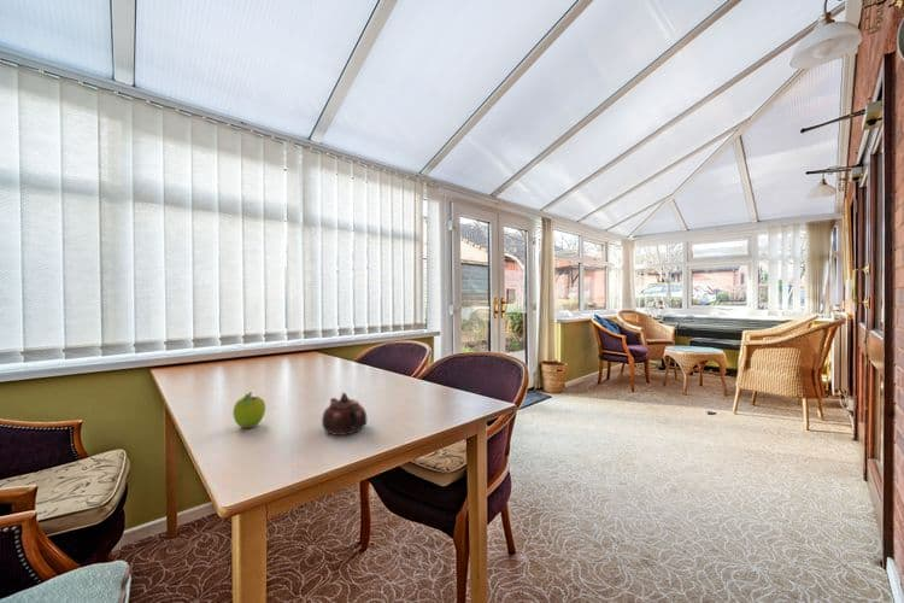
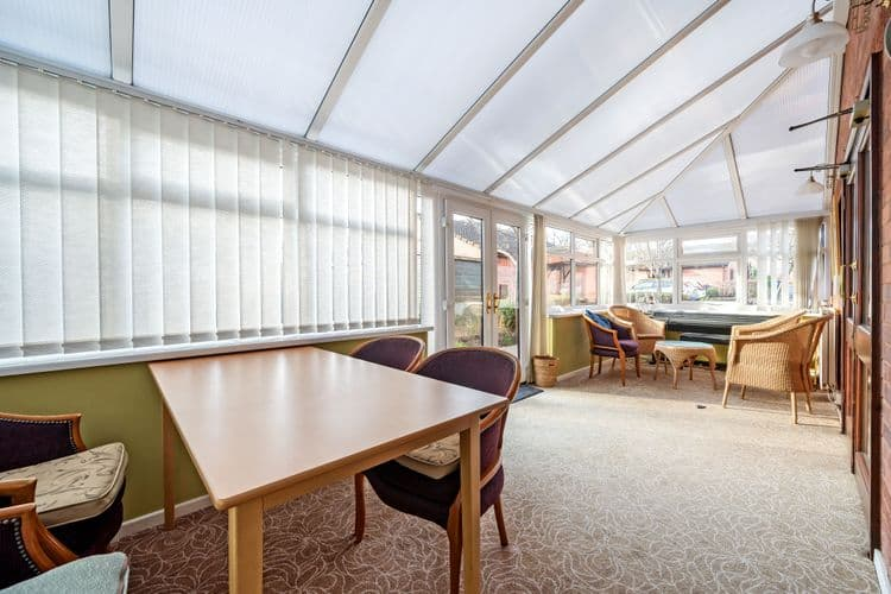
- teapot [321,391,368,437]
- fruit [231,391,266,429]
